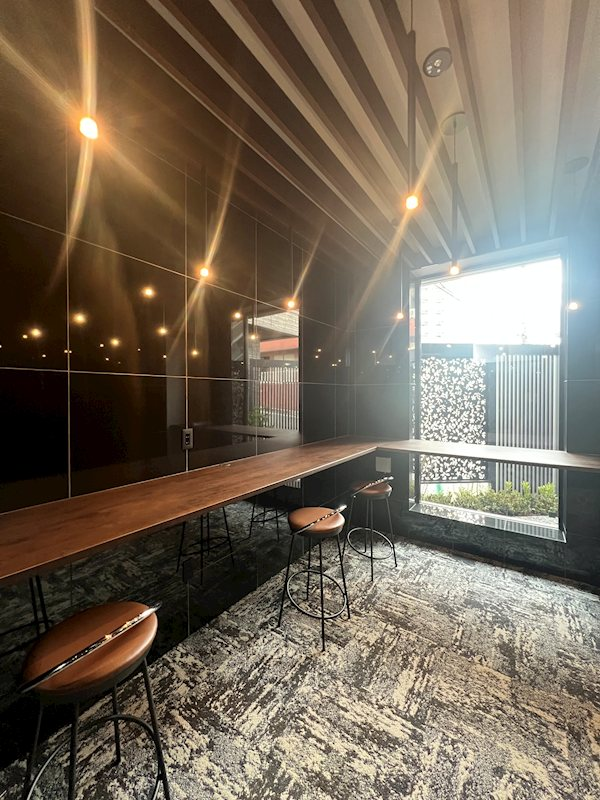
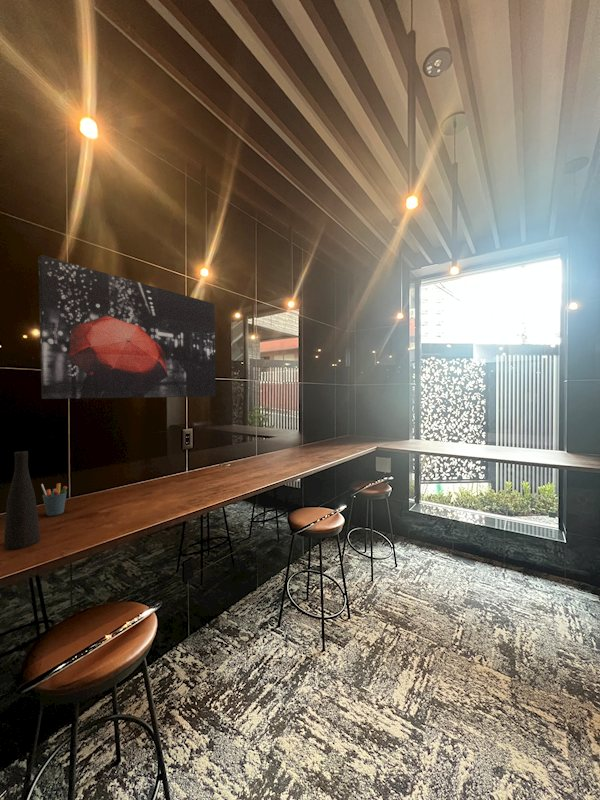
+ vase [3,450,41,550]
+ pen holder [40,482,68,517]
+ wall art [37,254,217,400]
